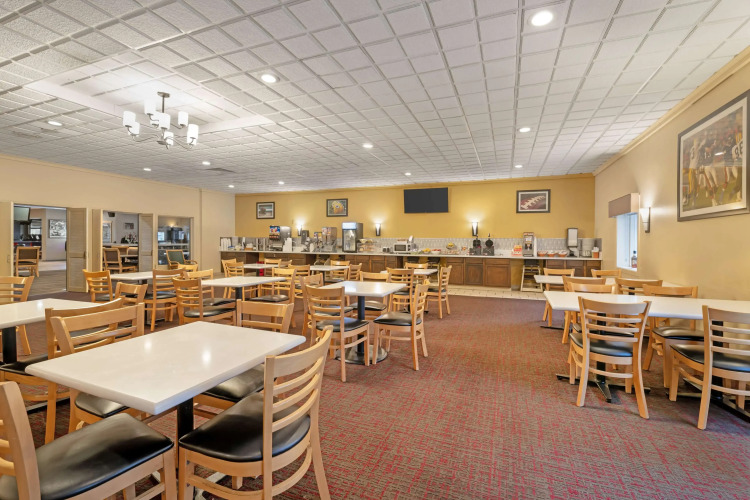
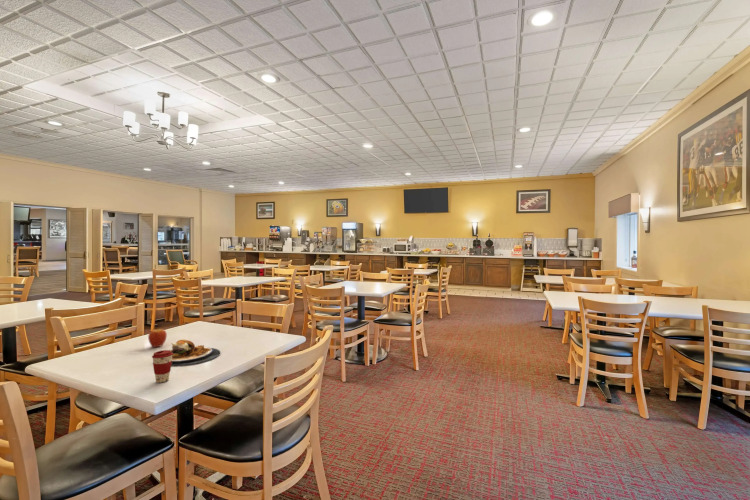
+ plate [169,339,221,366]
+ fruit [147,328,168,348]
+ coffee cup [151,349,173,384]
